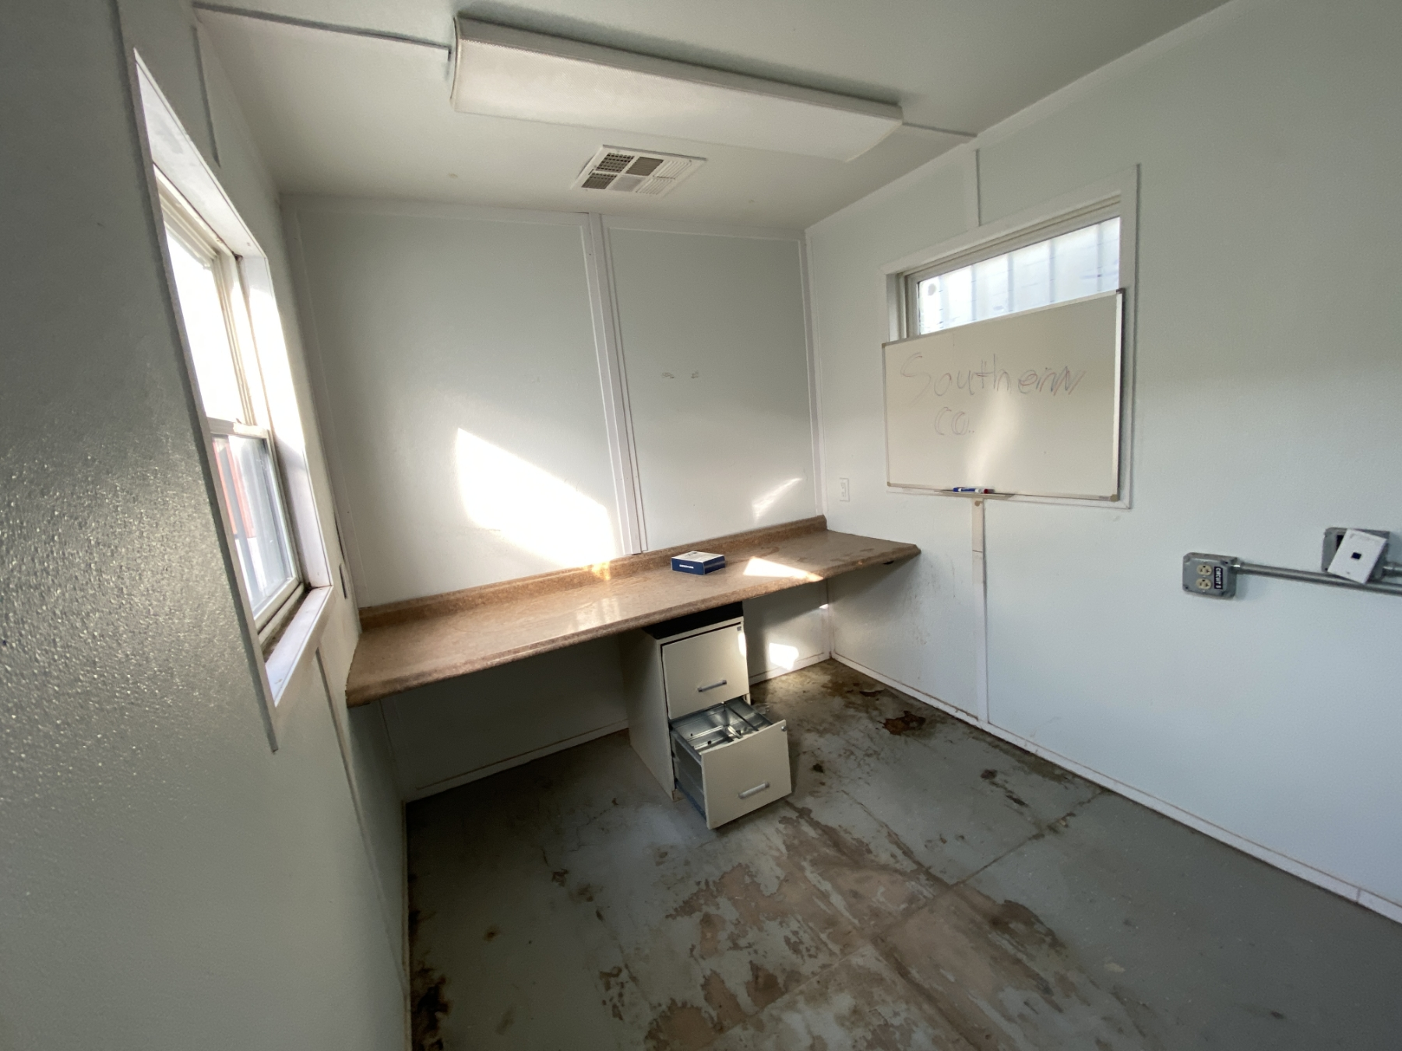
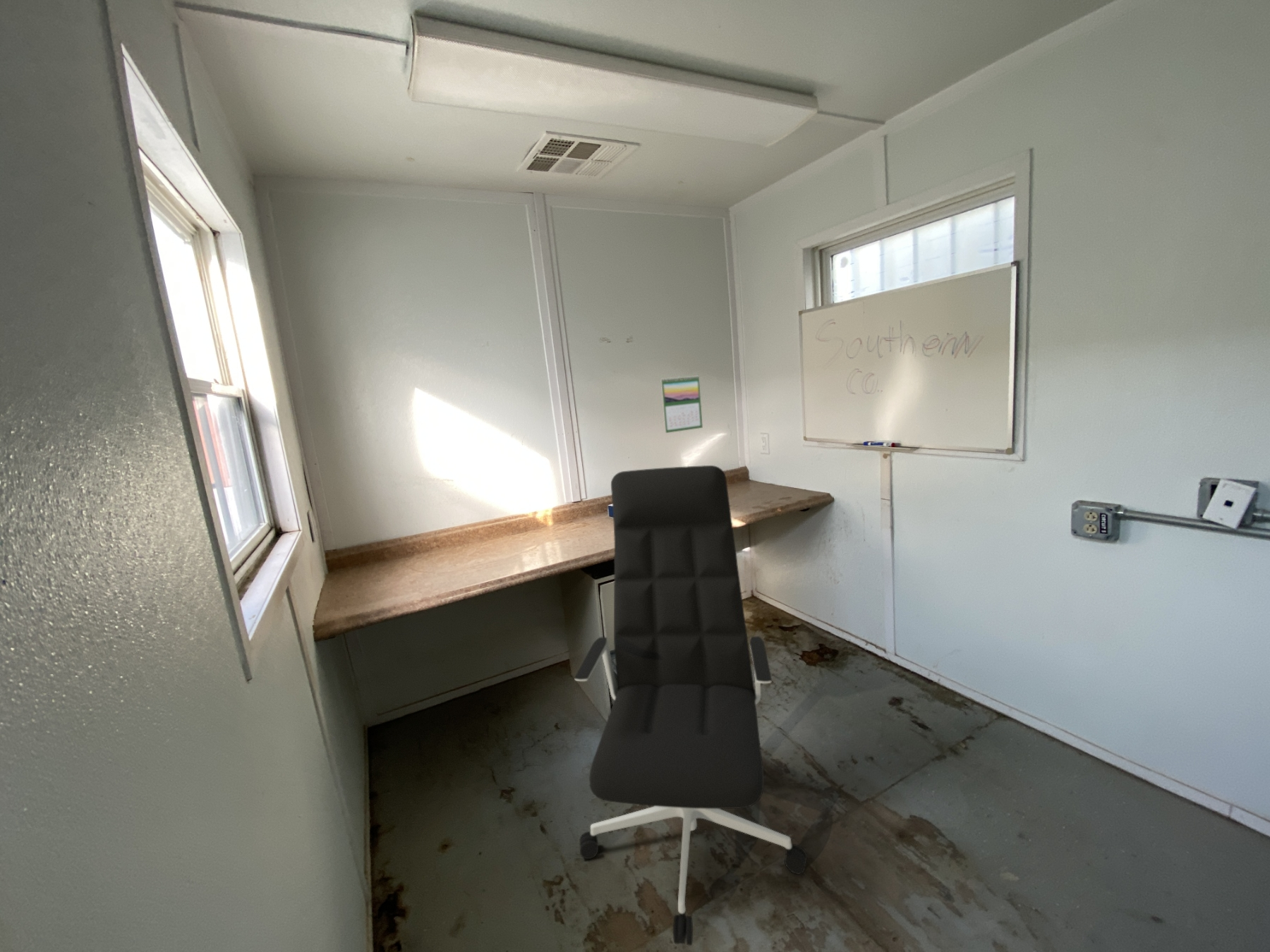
+ calendar [660,374,703,434]
+ office chair [574,465,808,946]
